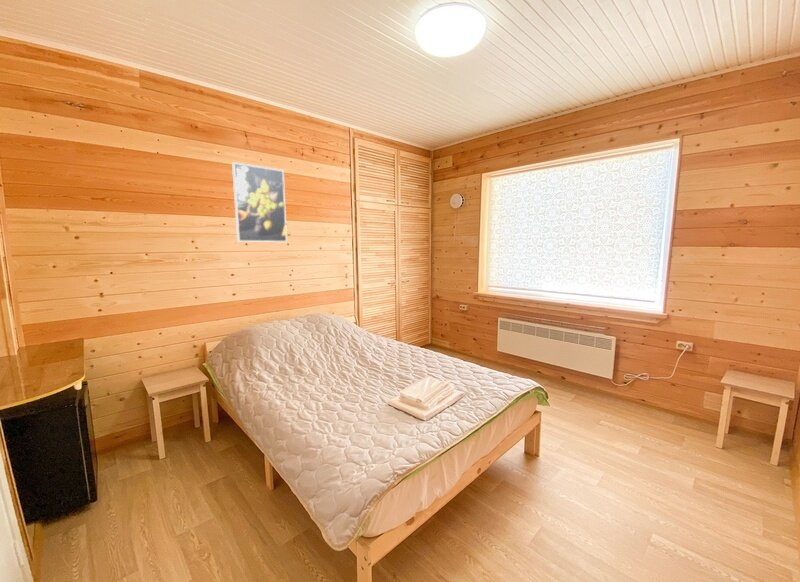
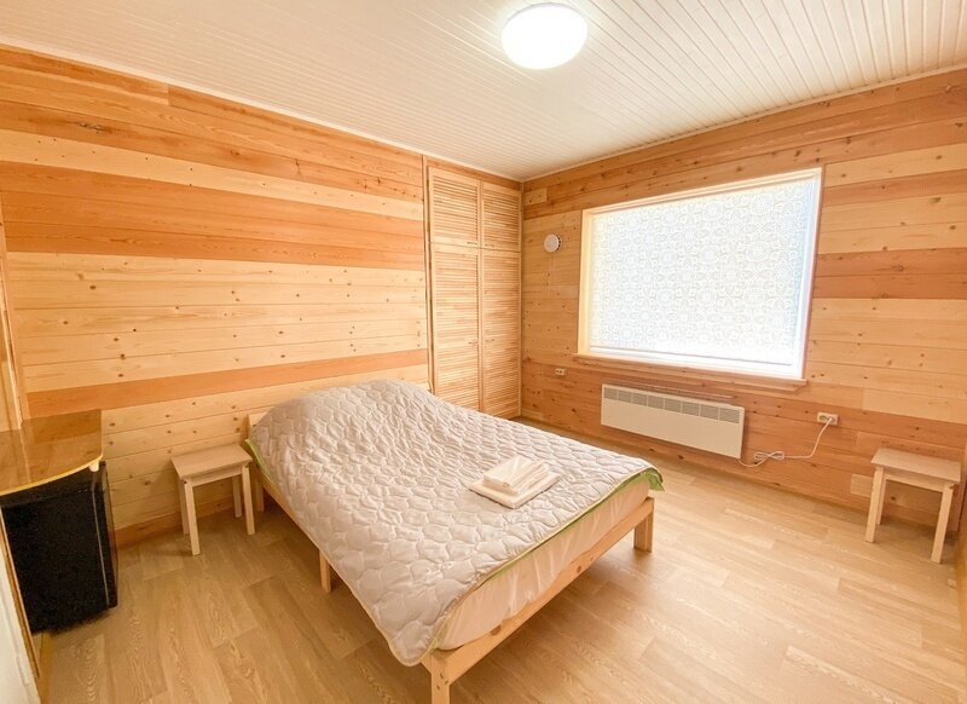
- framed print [231,161,288,243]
